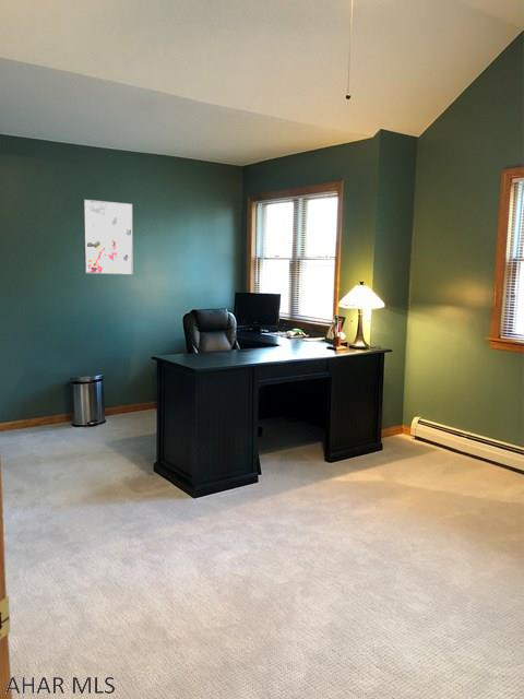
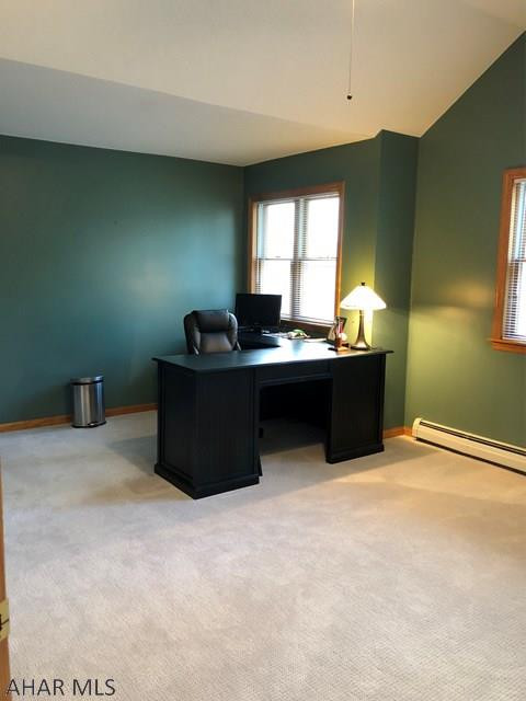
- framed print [83,199,133,275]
